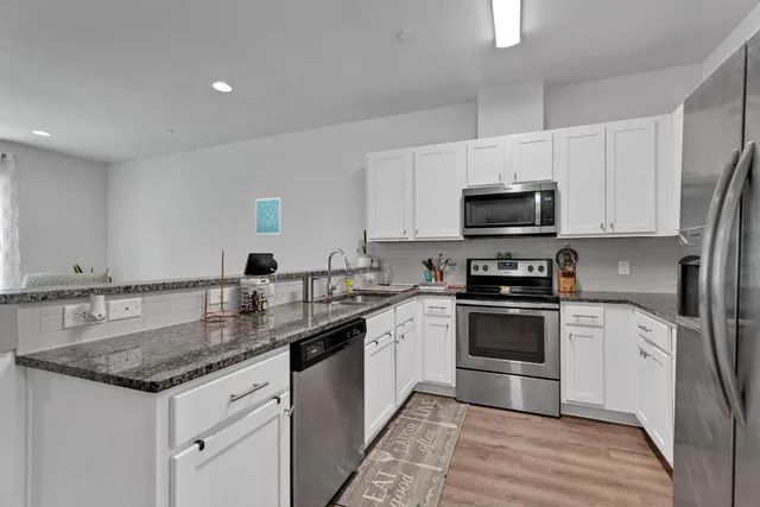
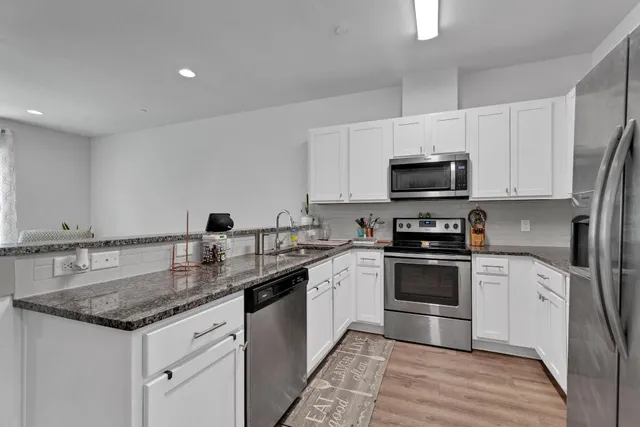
- wall art [254,195,281,237]
